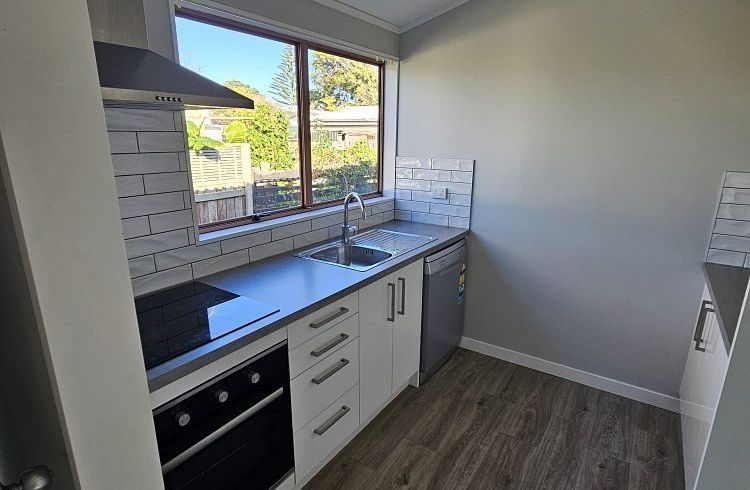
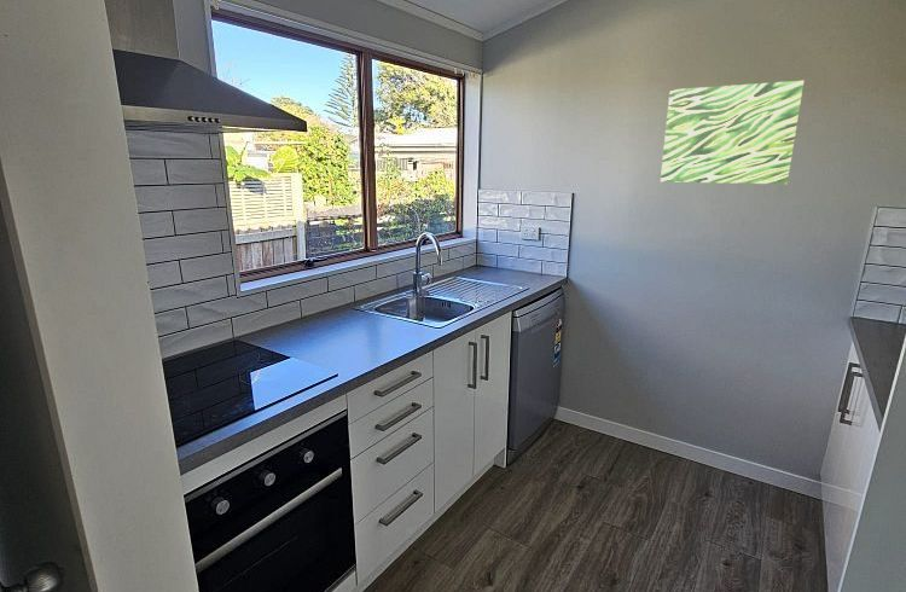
+ wall art [660,80,805,185]
